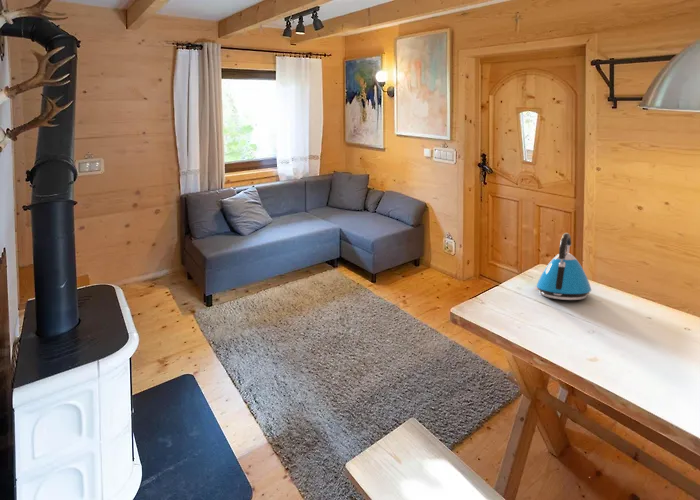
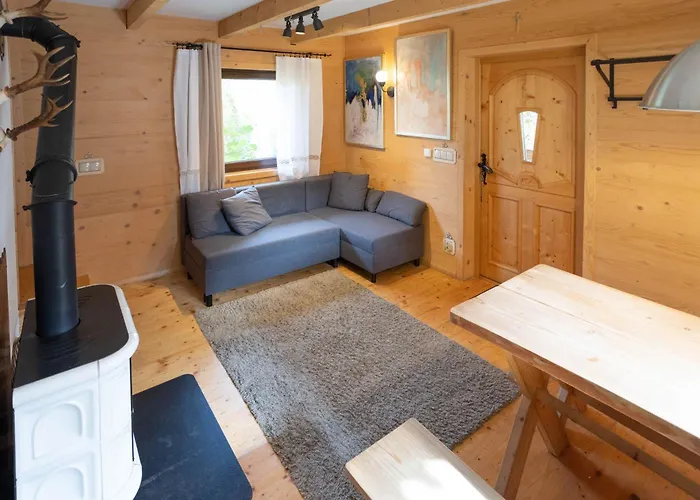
- kettle [536,232,592,301]
